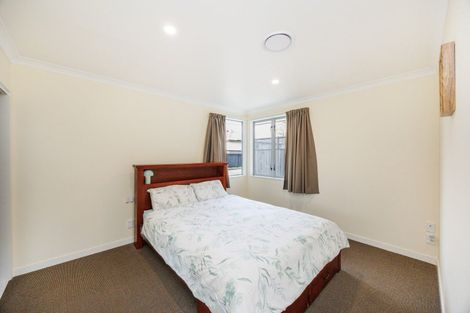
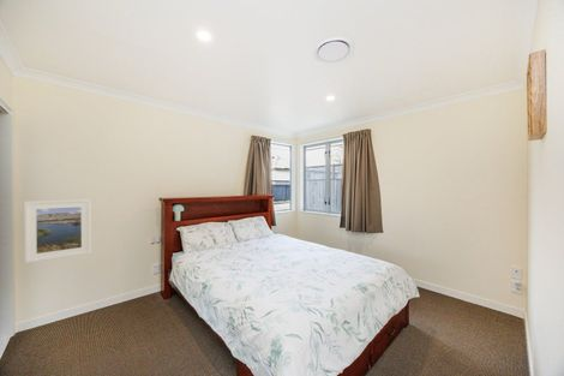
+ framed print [23,198,92,264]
